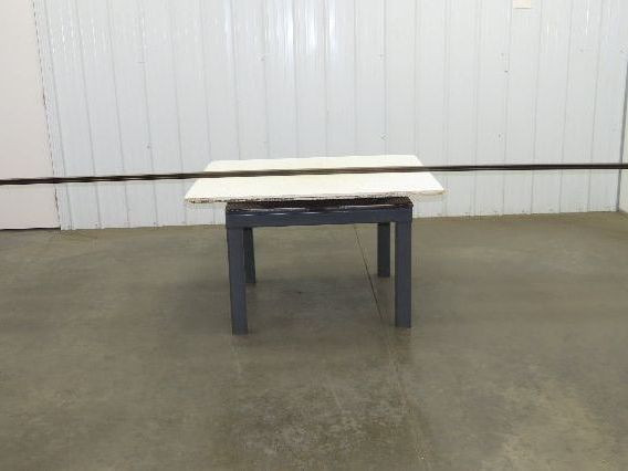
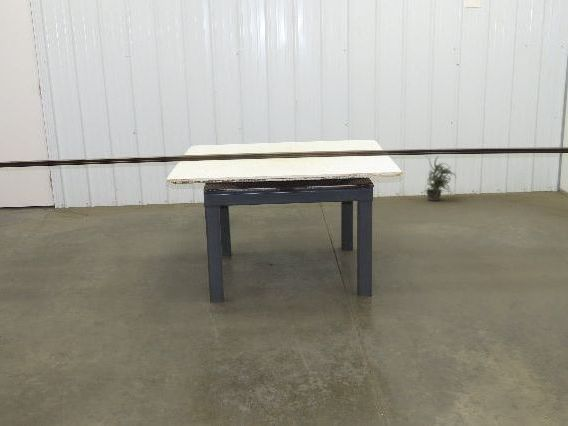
+ potted plant [422,155,457,202]
